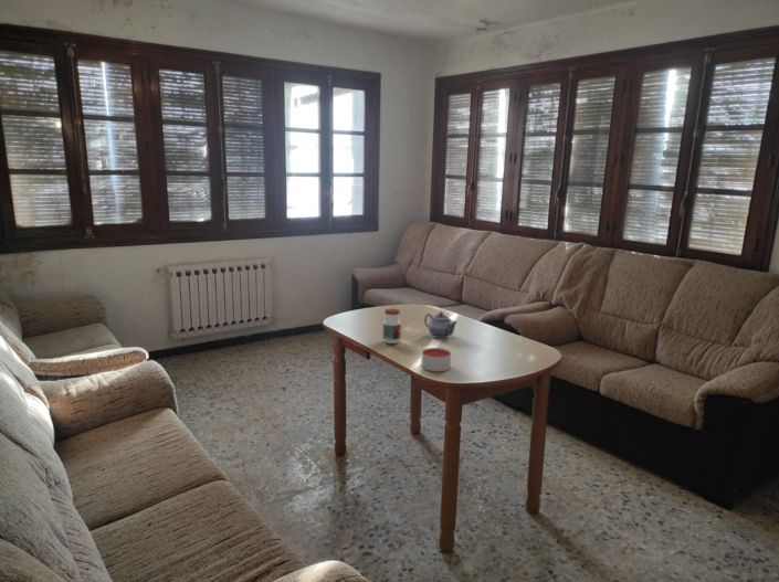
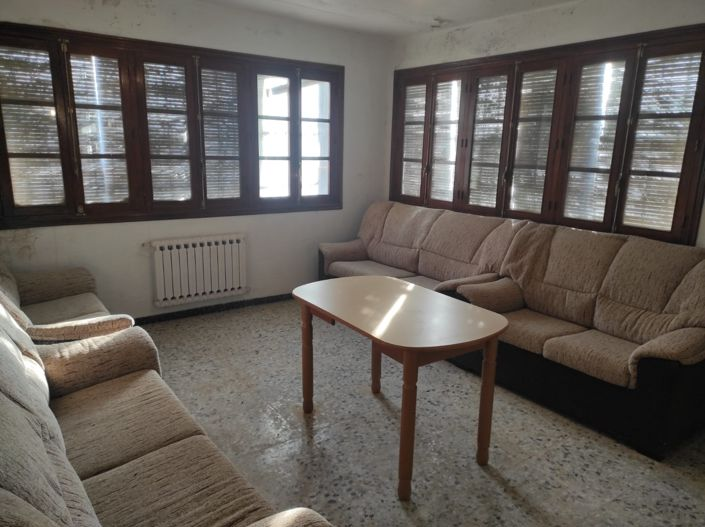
- jar [382,308,402,345]
- teapot [423,311,459,339]
- candle [420,347,452,372]
